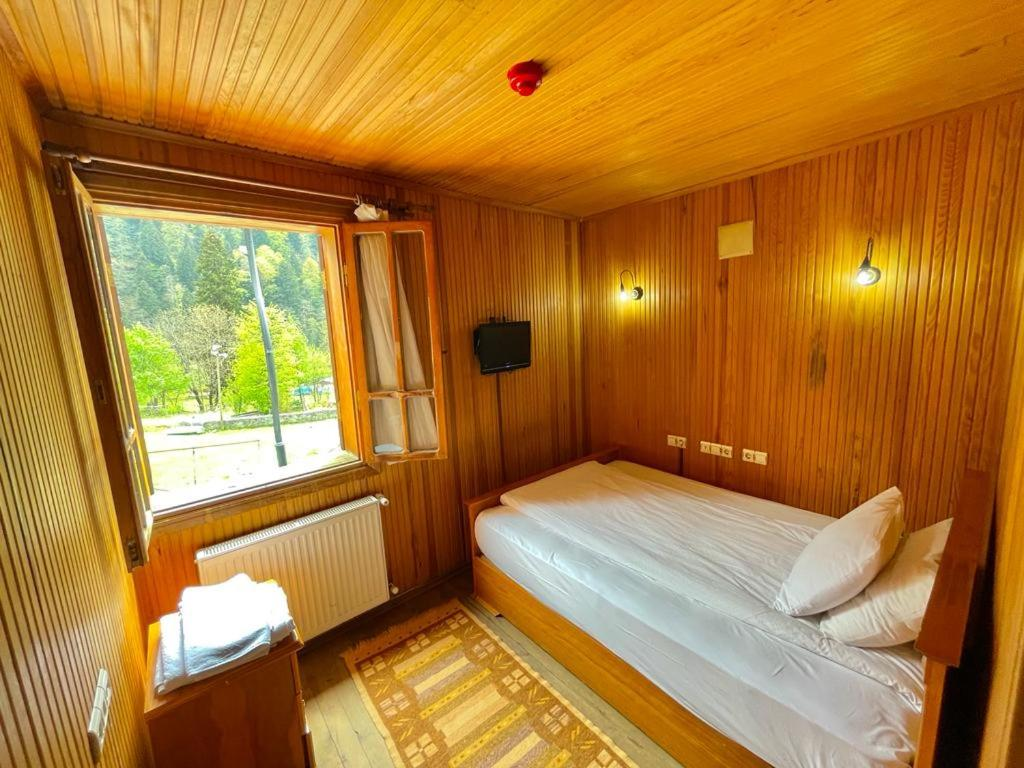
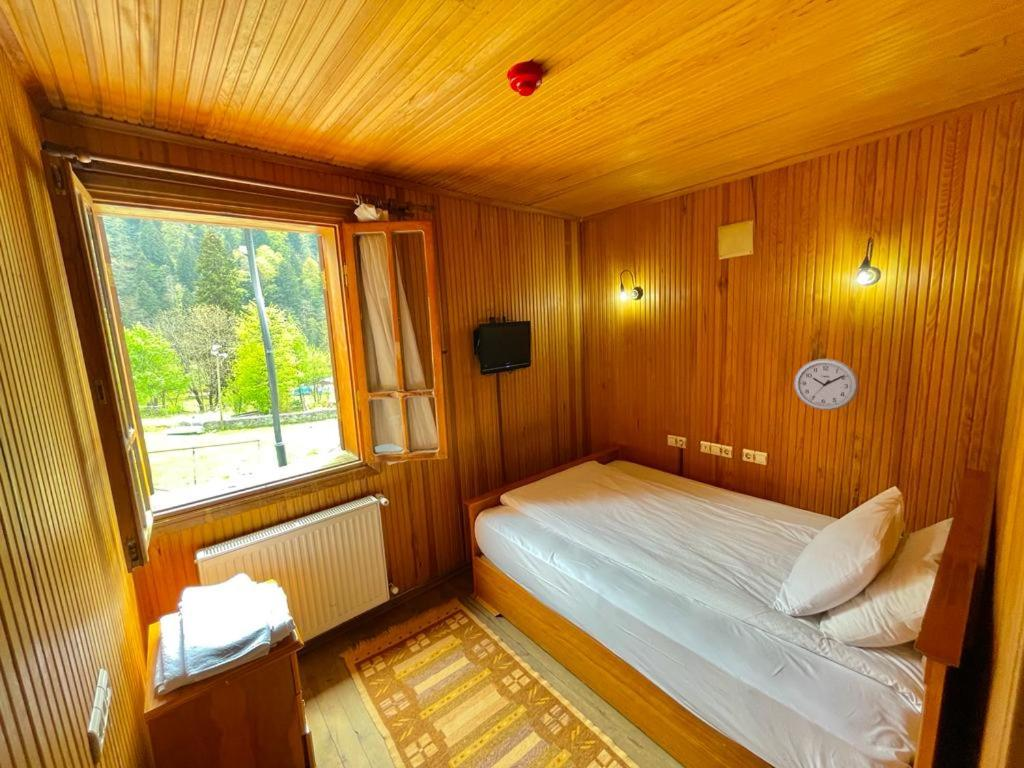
+ wall clock [793,358,859,411]
